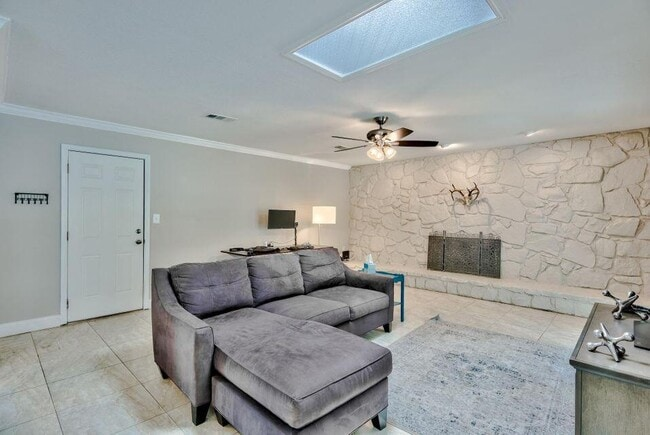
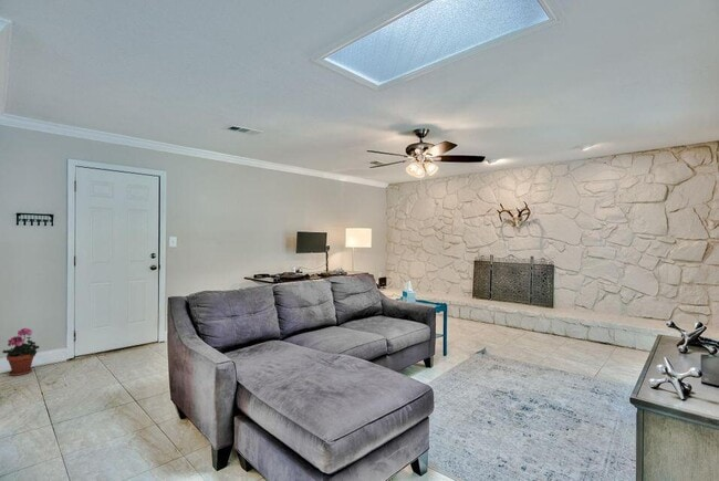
+ potted plant [1,327,40,377]
